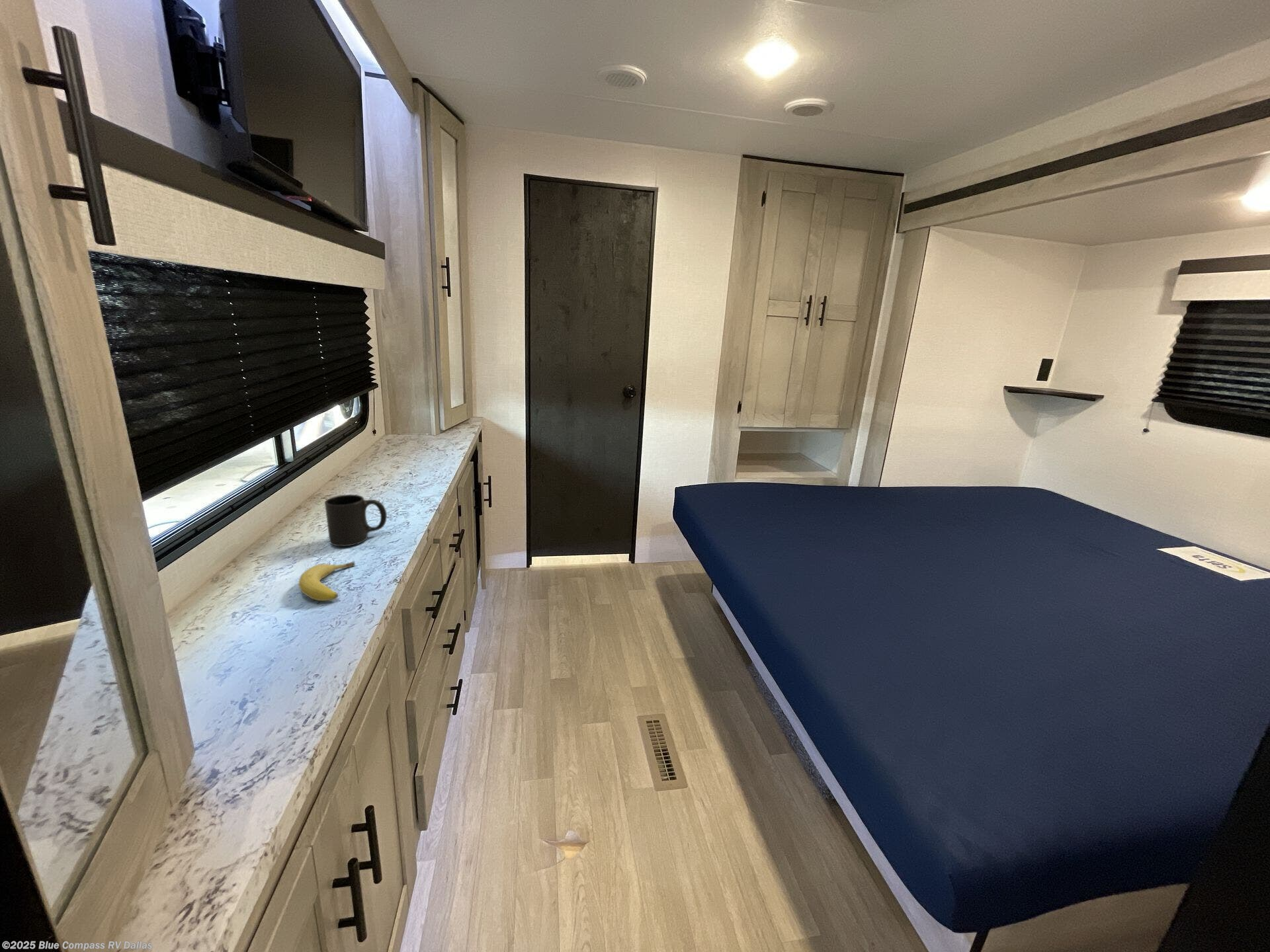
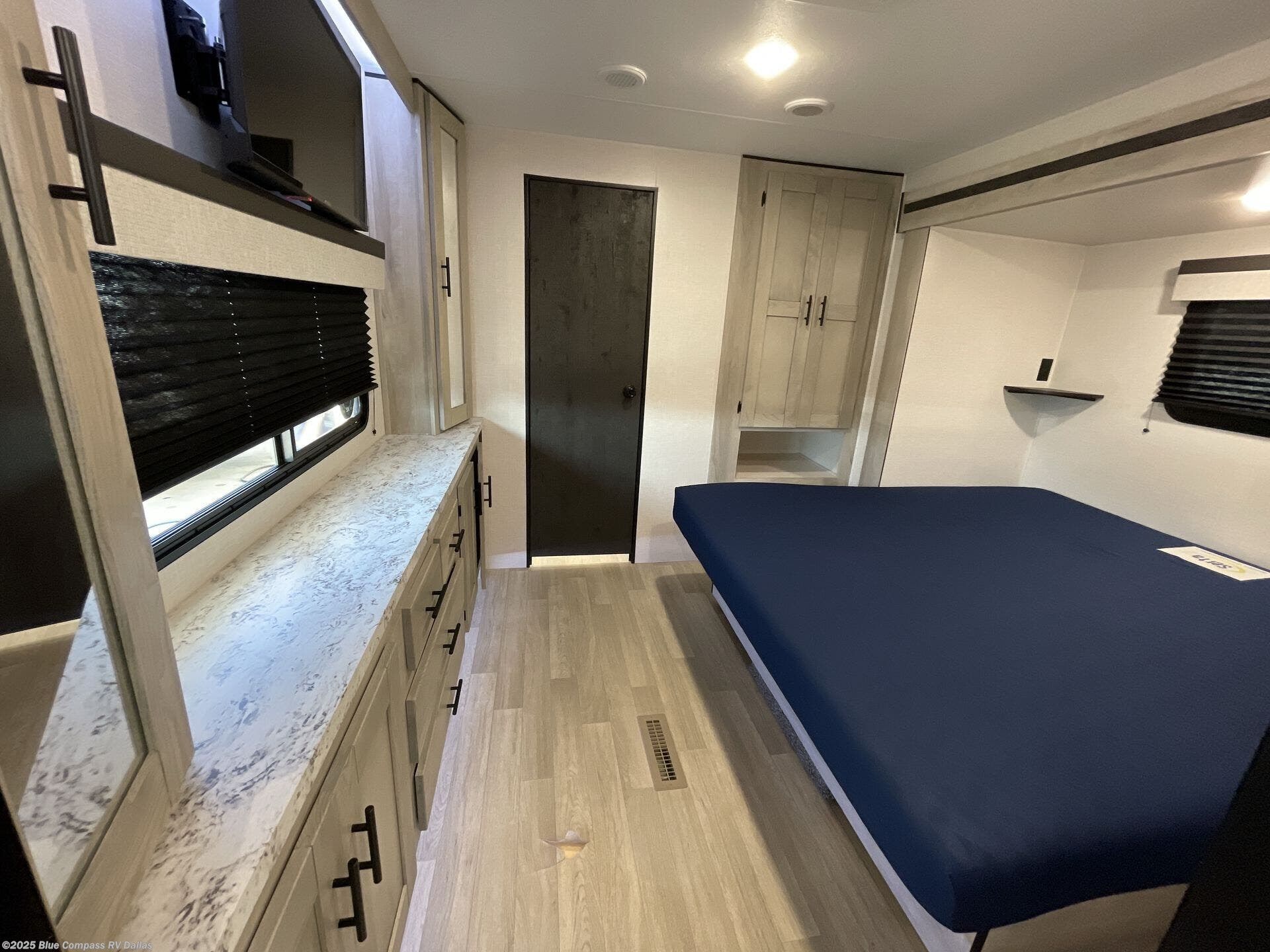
- mug [324,494,388,547]
- fruit [298,561,355,602]
